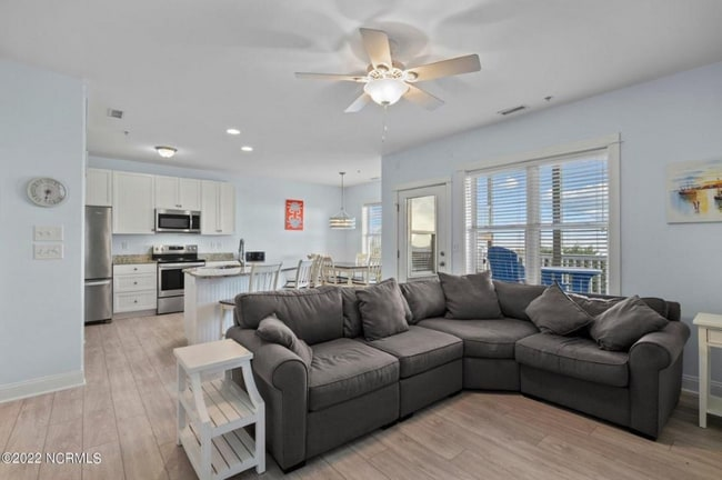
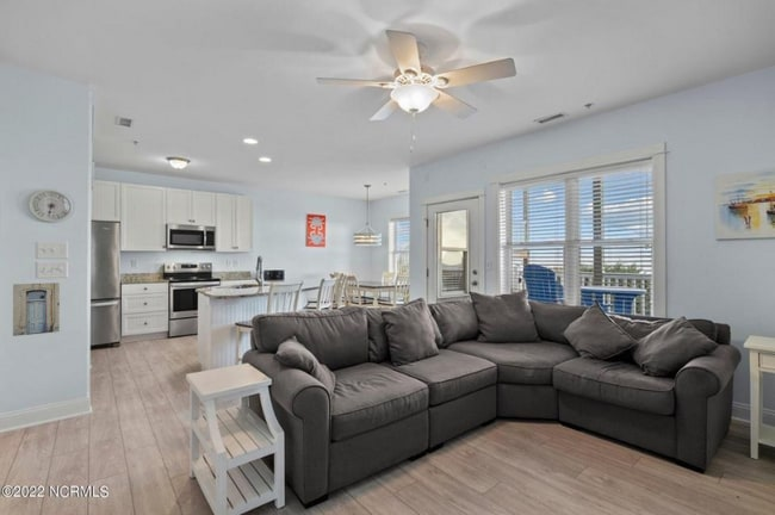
+ wall art [12,281,61,337]
